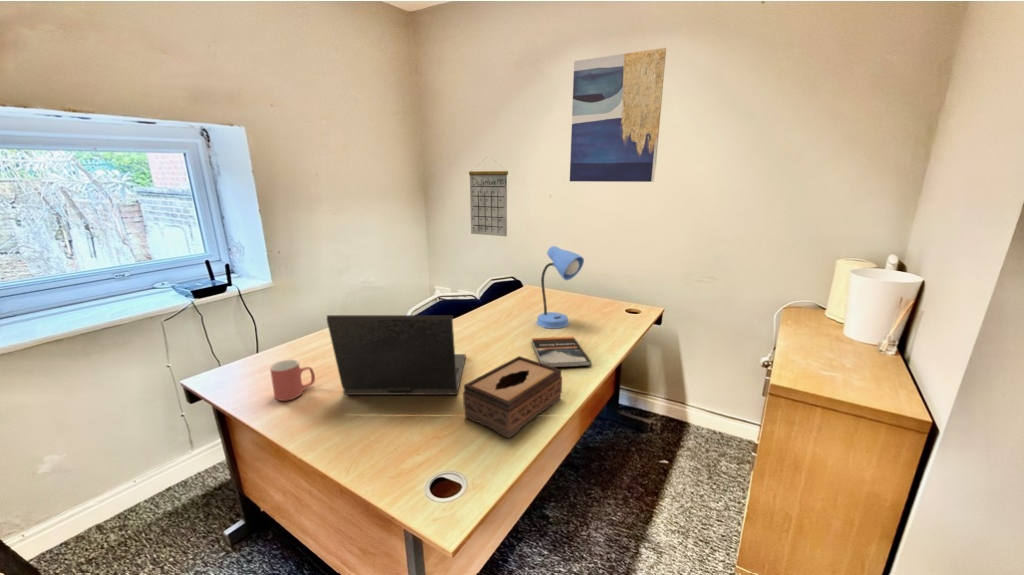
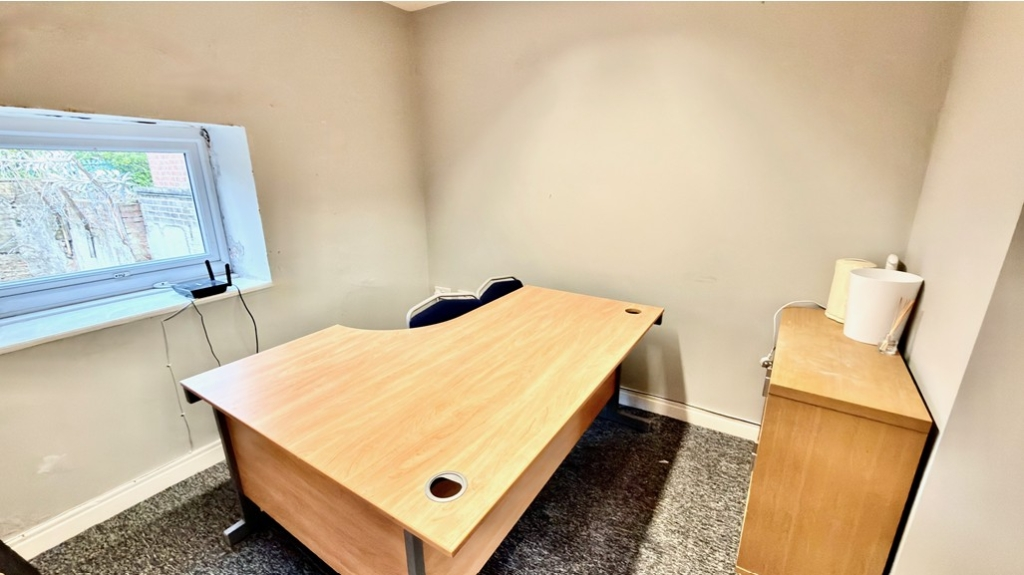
- mug [269,359,316,402]
- book [530,336,593,368]
- desk lamp [536,245,585,330]
- wall art [569,47,667,183]
- calendar [468,157,509,237]
- laptop [326,314,467,396]
- tissue box [462,355,563,439]
